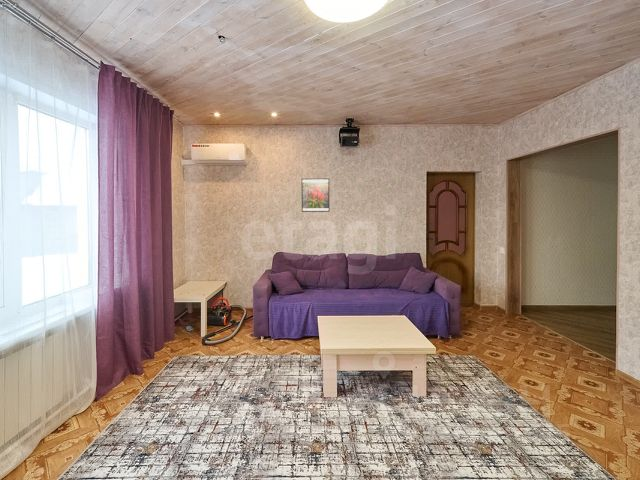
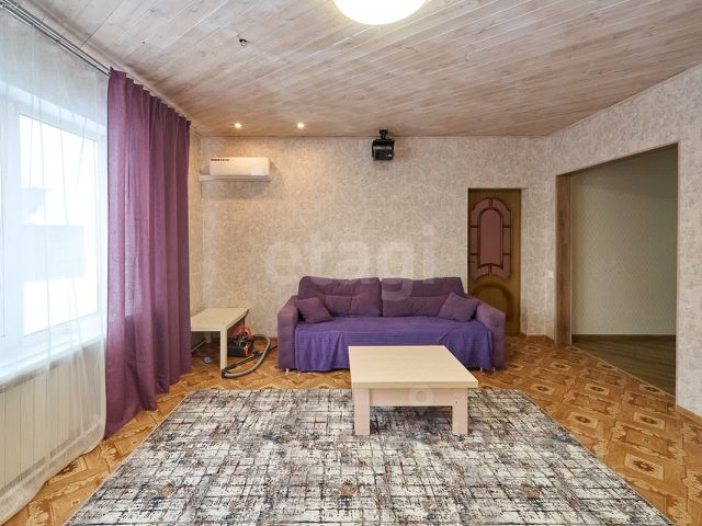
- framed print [300,177,331,213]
